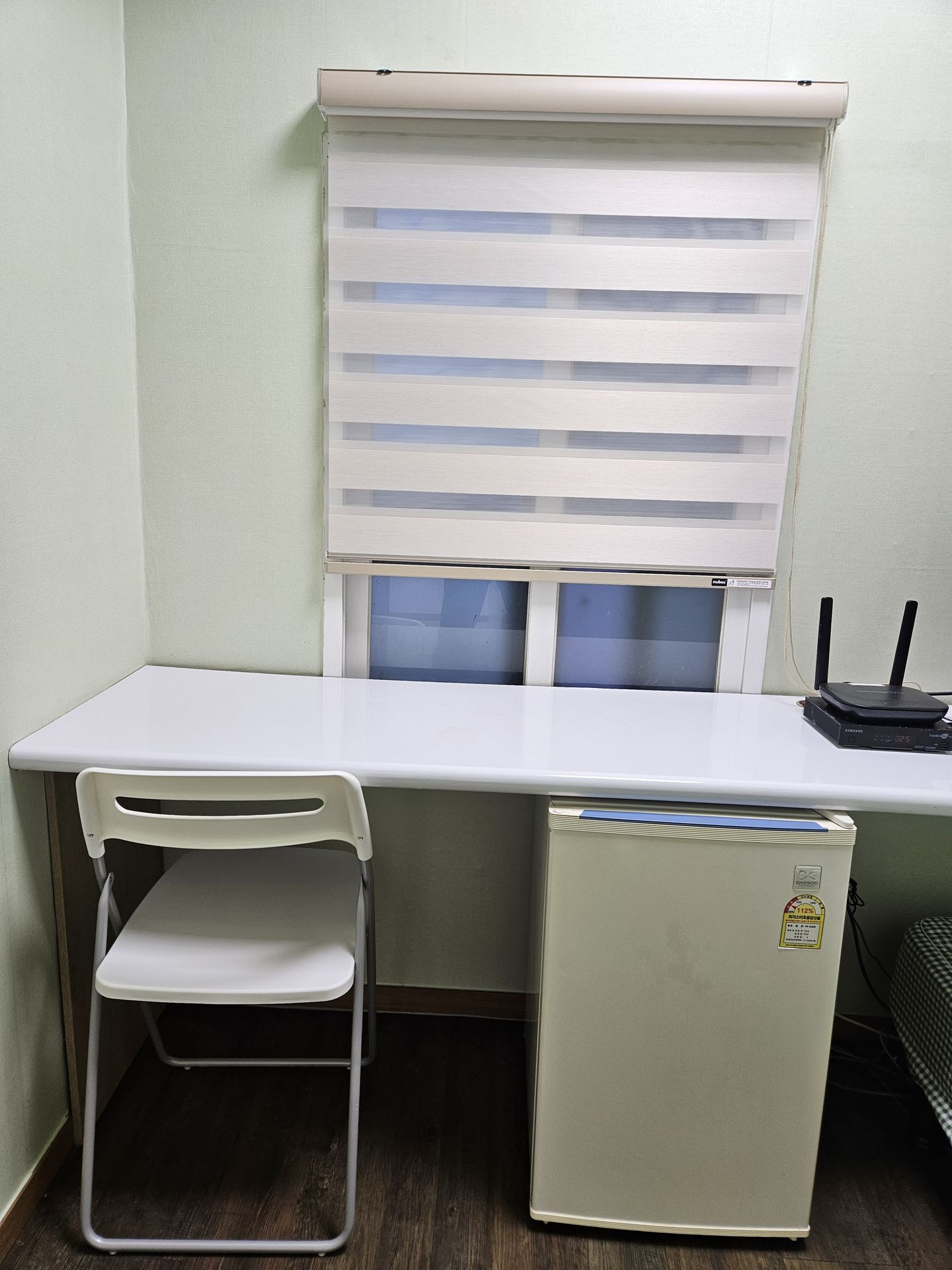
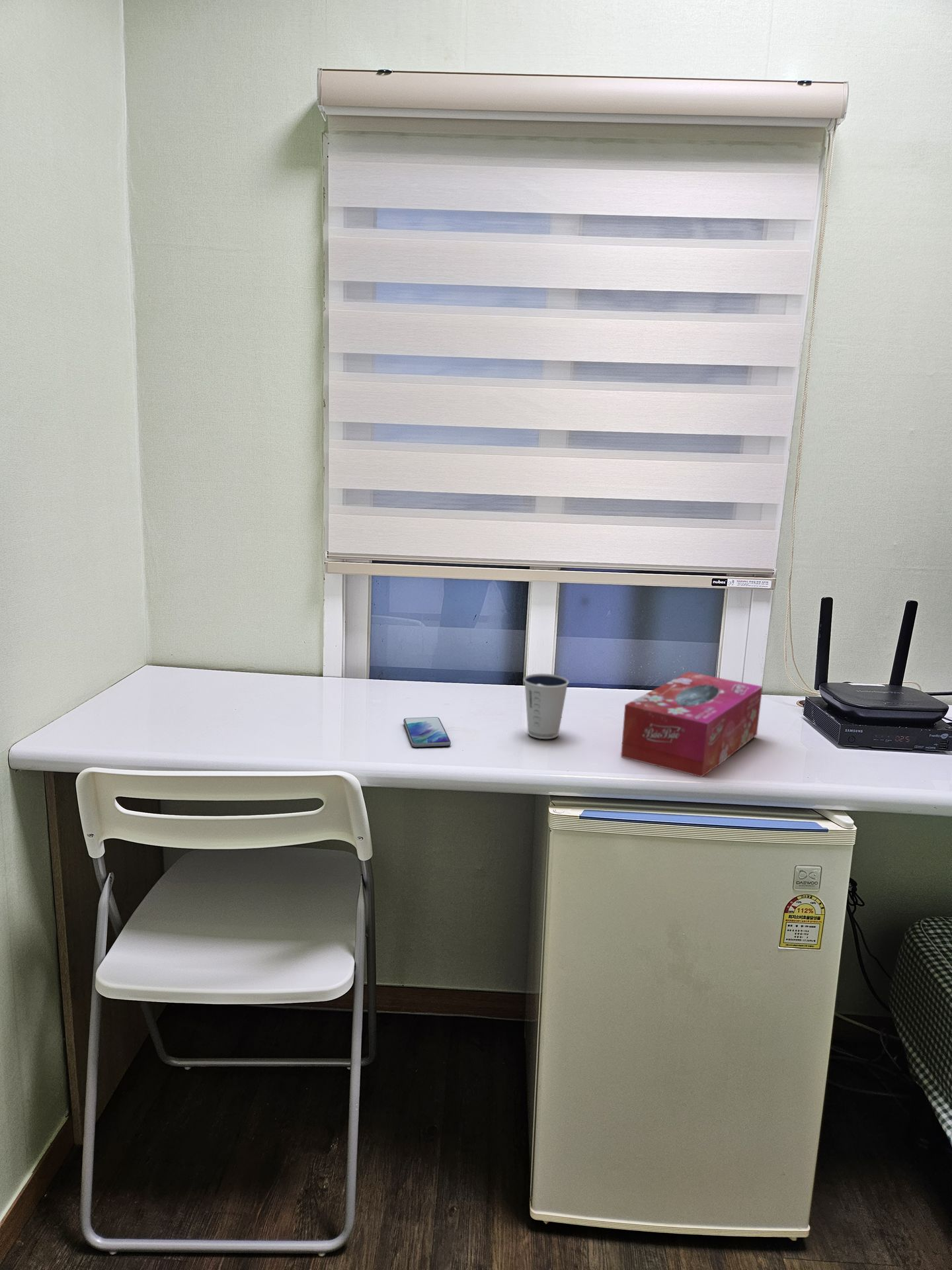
+ smartphone [403,716,452,748]
+ tissue box [620,671,763,778]
+ dixie cup [523,673,569,740]
